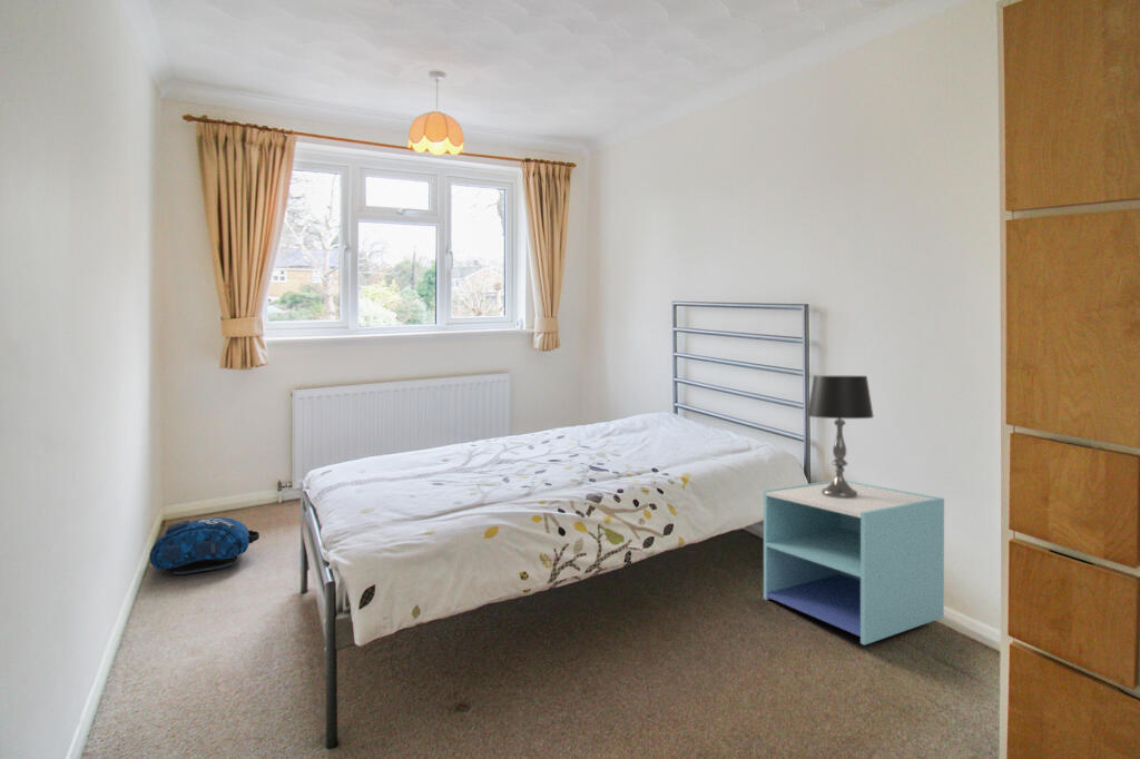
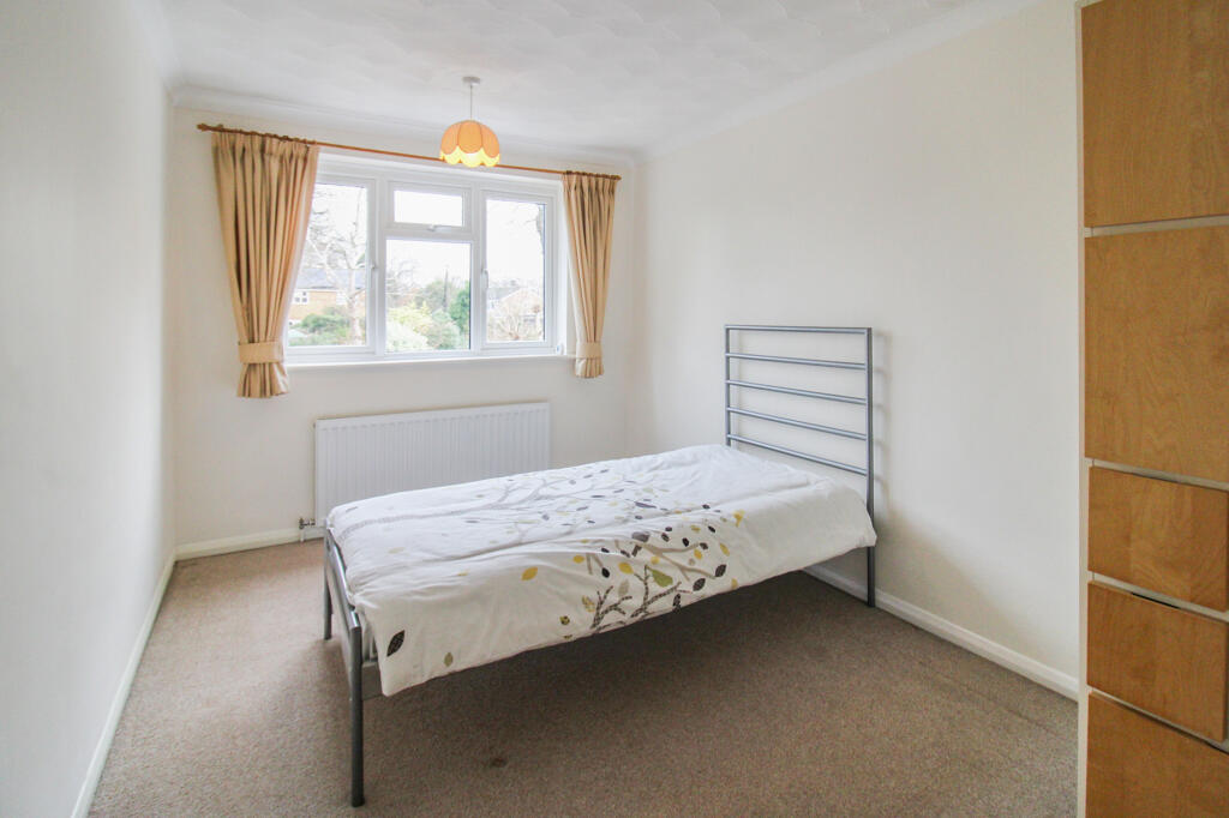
- table lamp [806,375,875,499]
- nightstand [763,480,945,647]
- backpack [148,516,261,575]
